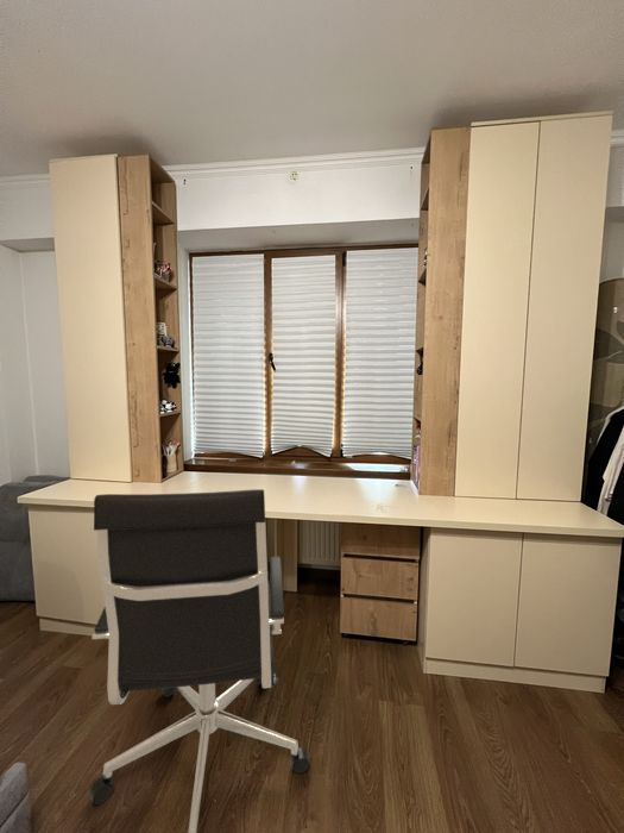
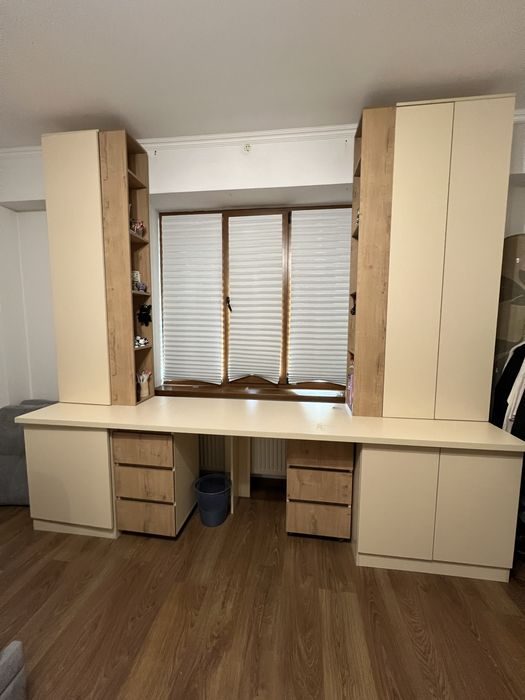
- chair [88,488,311,833]
